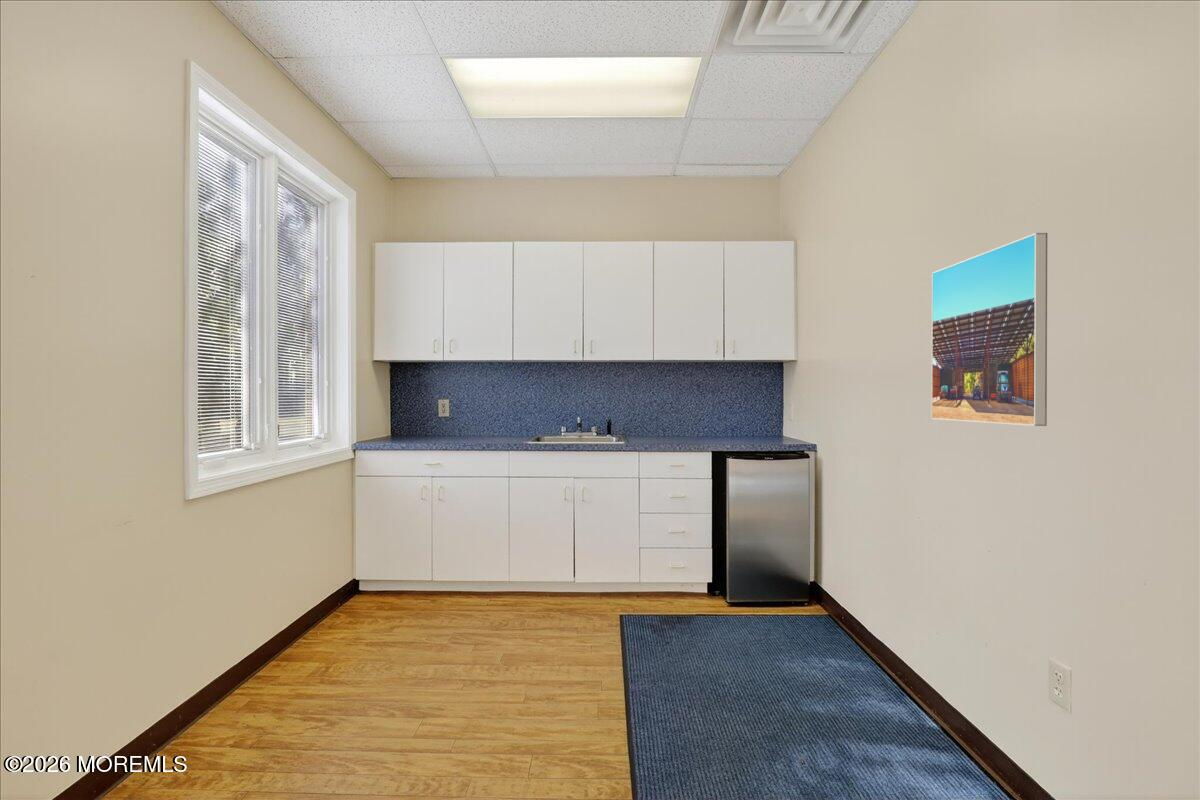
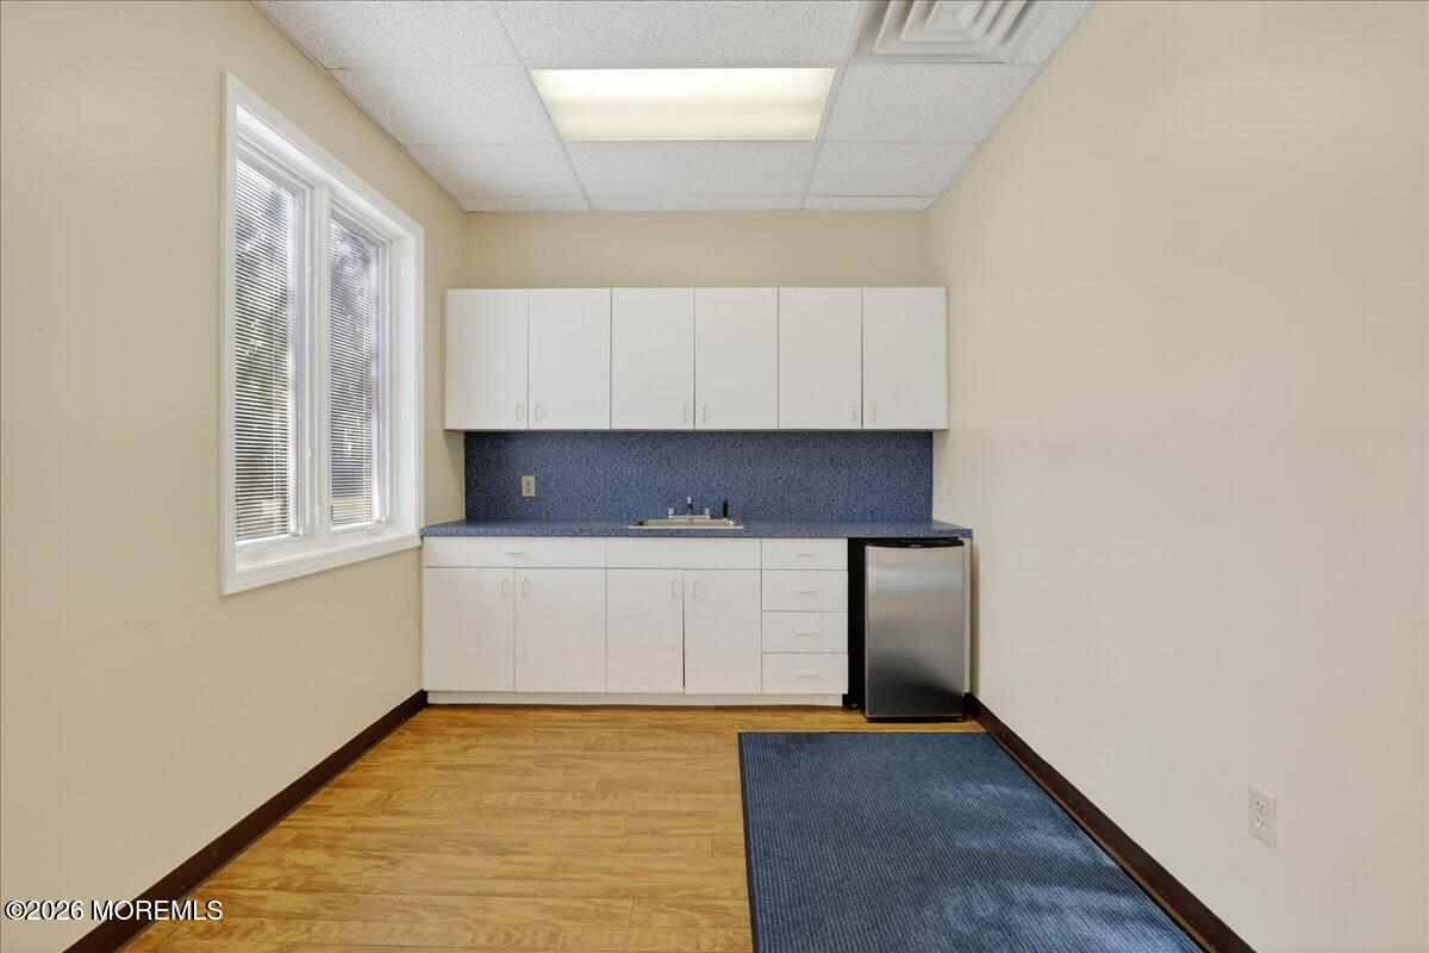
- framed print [931,232,1048,427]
